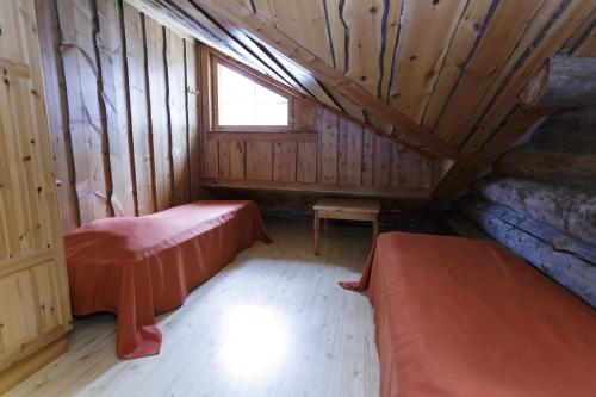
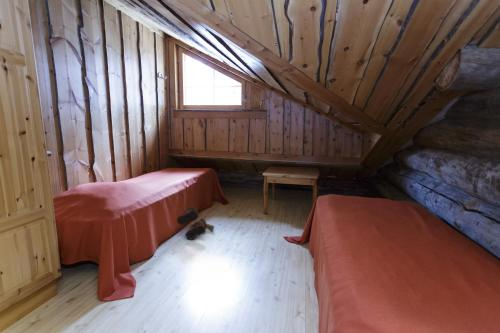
+ boots [176,205,215,241]
